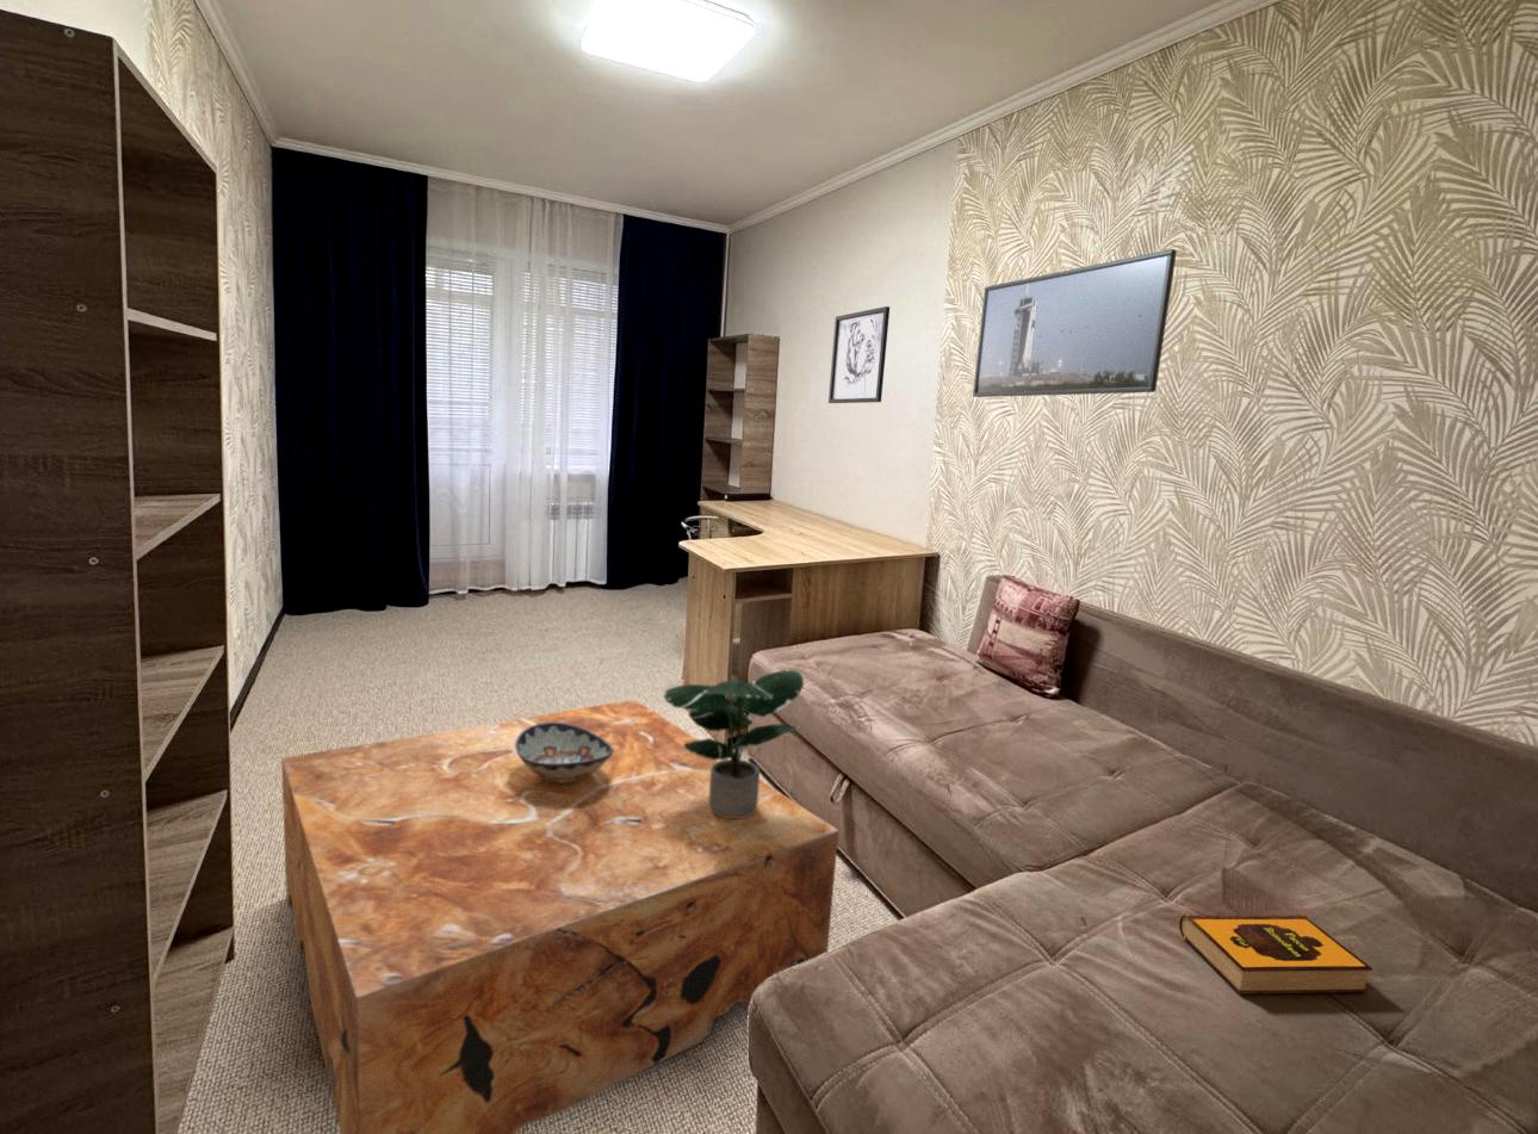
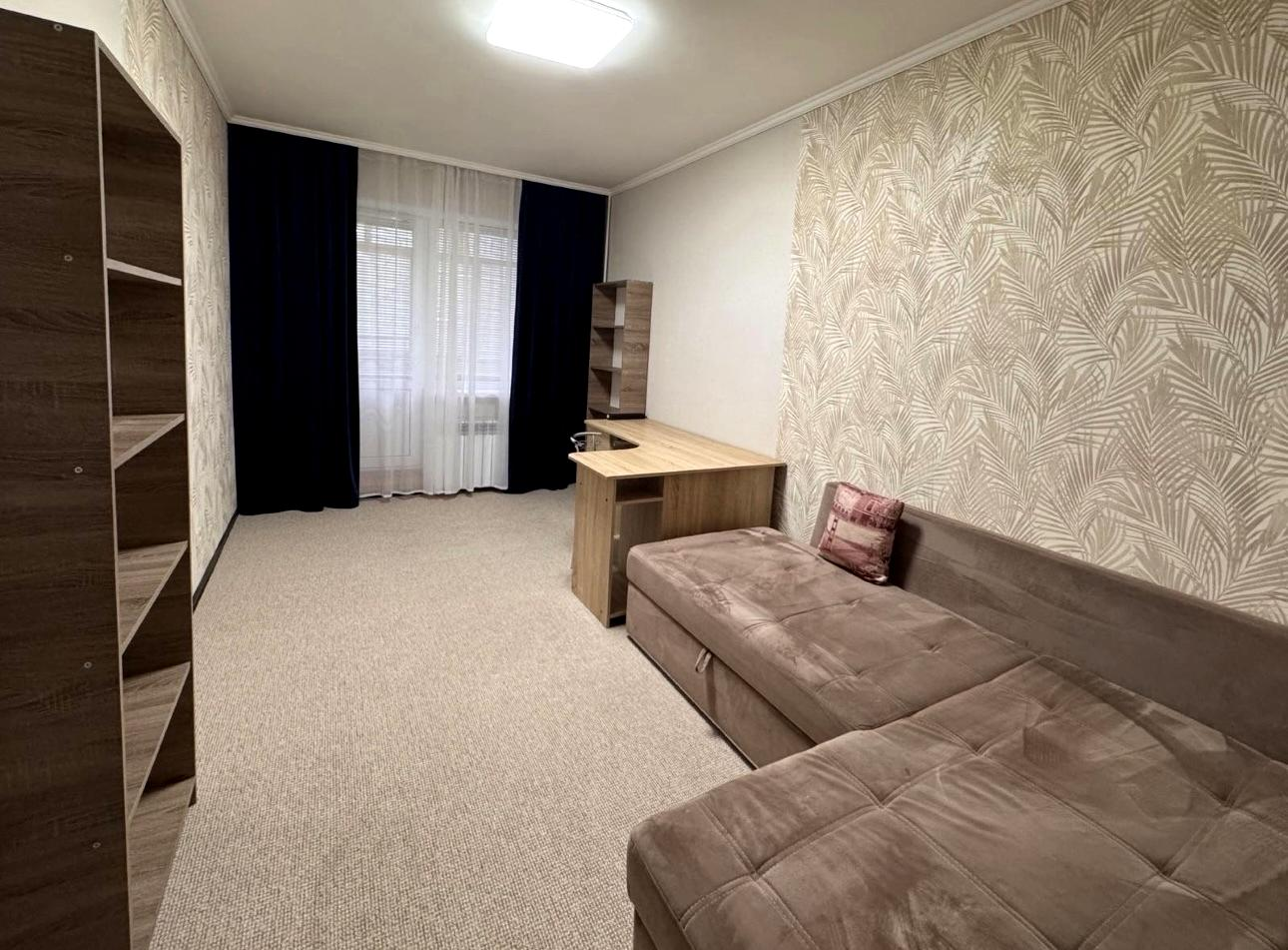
- wall art [828,306,891,405]
- hardback book [1177,912,1373,994]
- decorative bowl [515,722,614,783]
- coffee table [281,697,841,1134]
- potted plant [662,667,805,818]
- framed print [972,248,1177,399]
